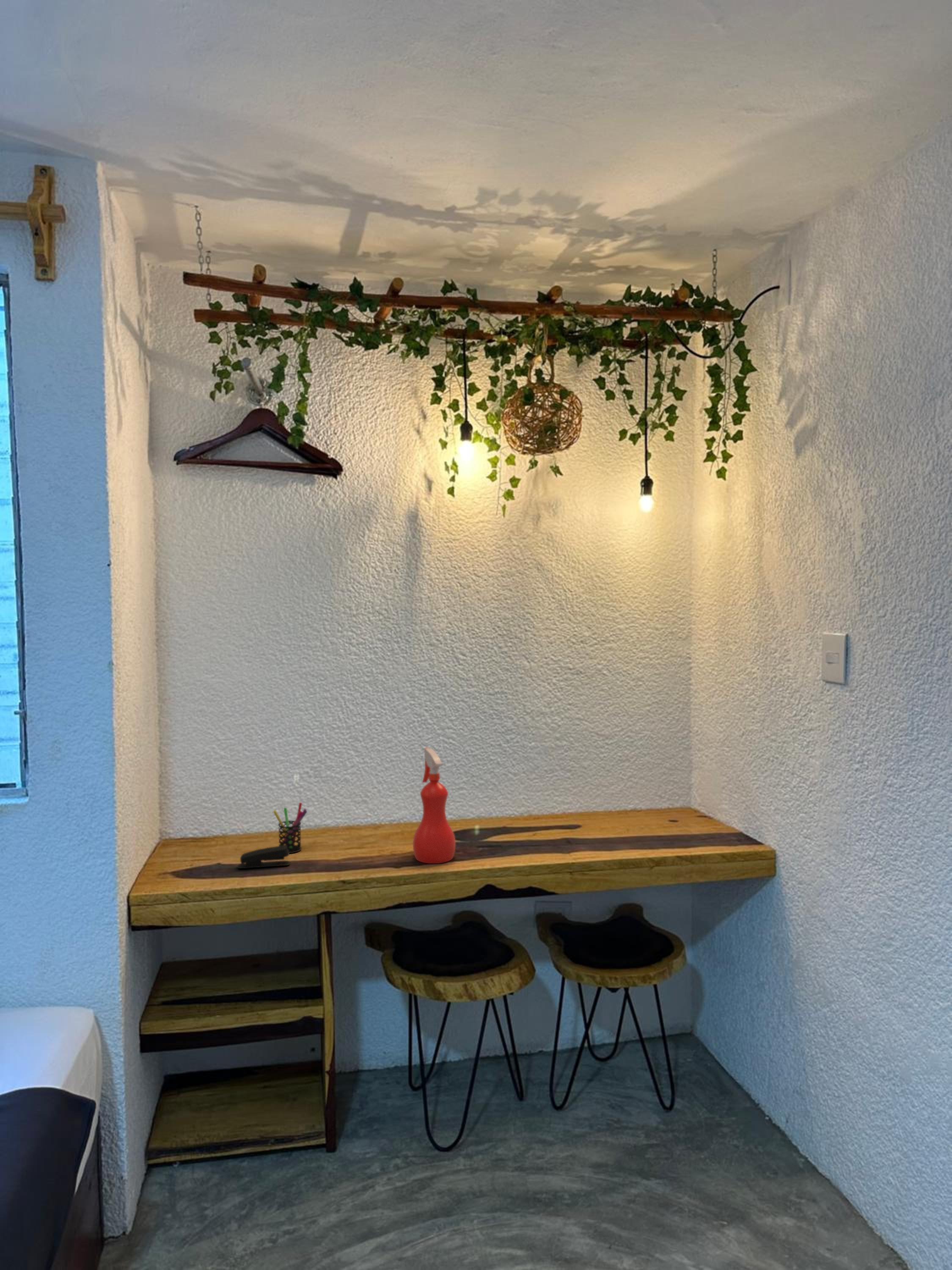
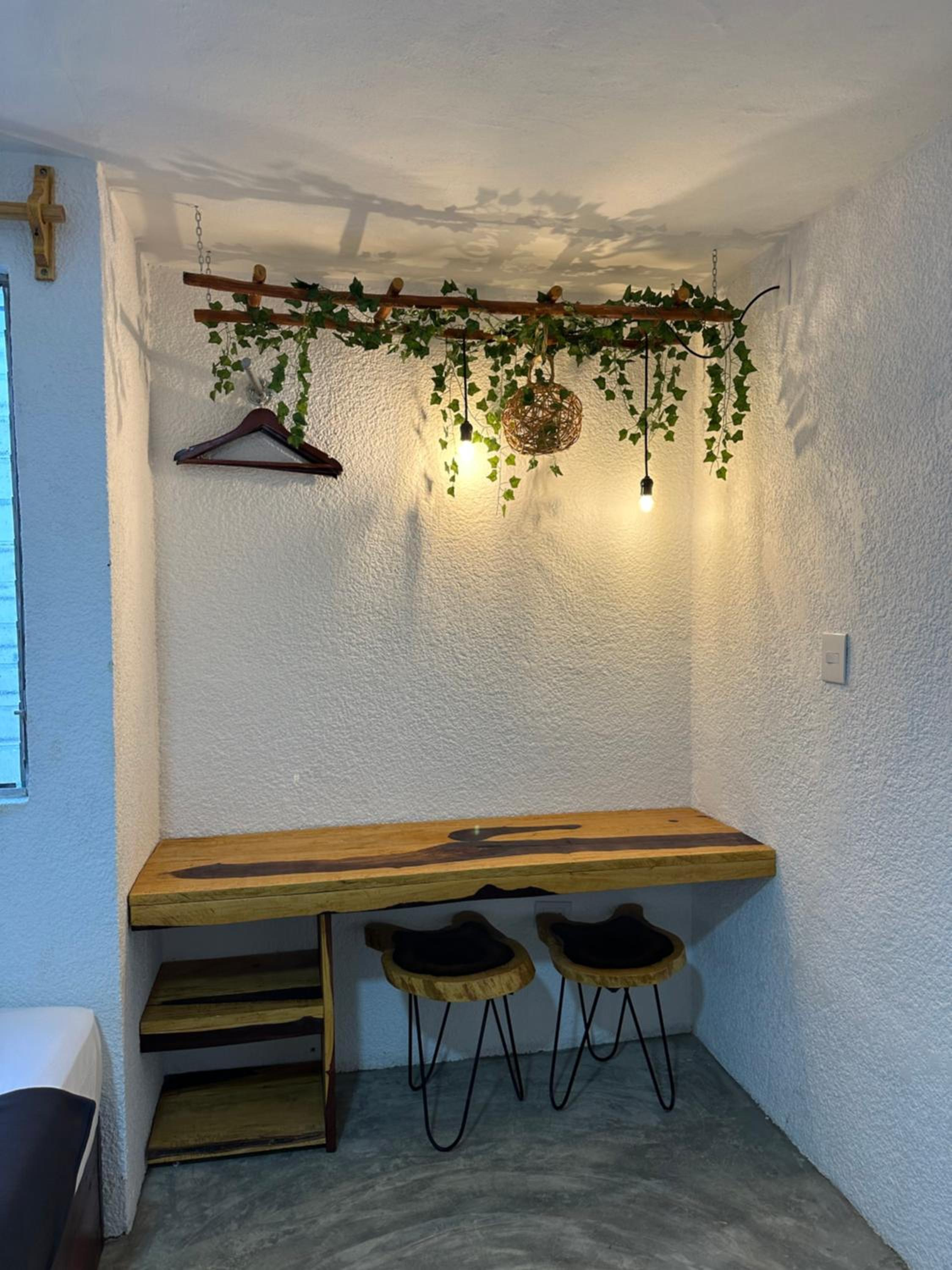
- pen holder [272,802,308,853]
- stapler [237,845,290,869]
- spray bottle [413,747,456,864]
